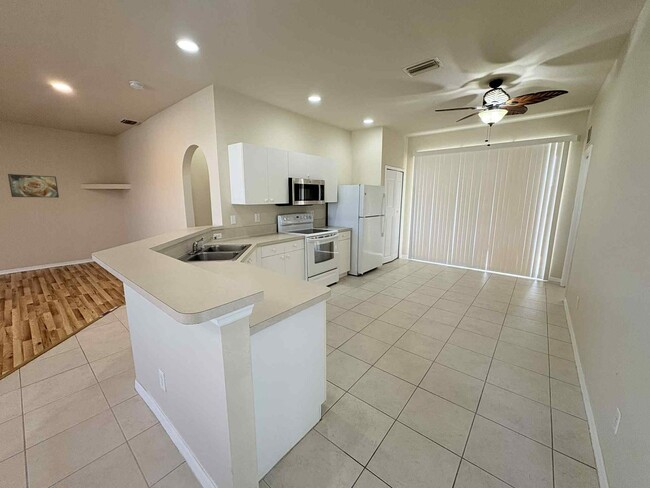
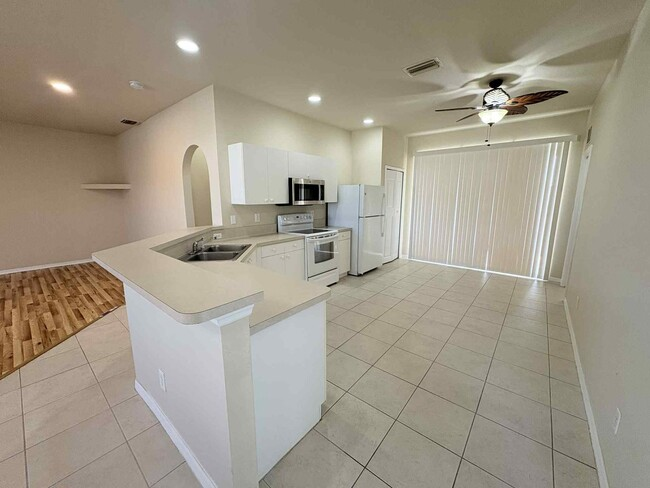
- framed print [7,173,60,199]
